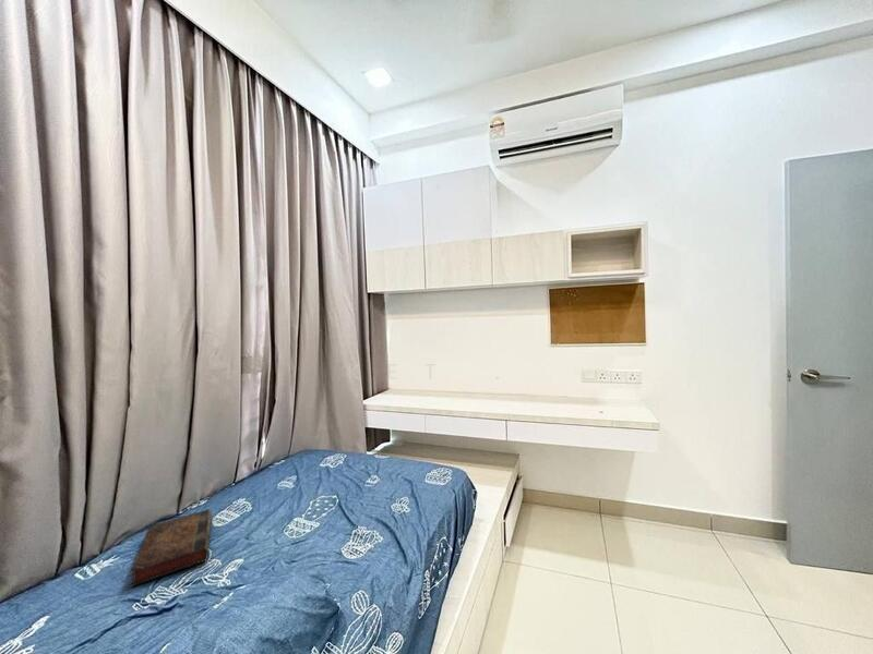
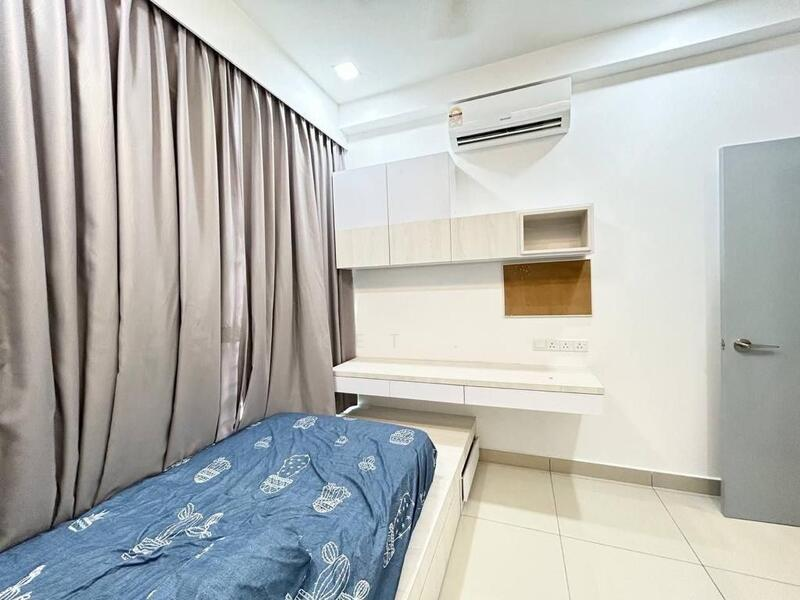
- book [129,508,213,588]
